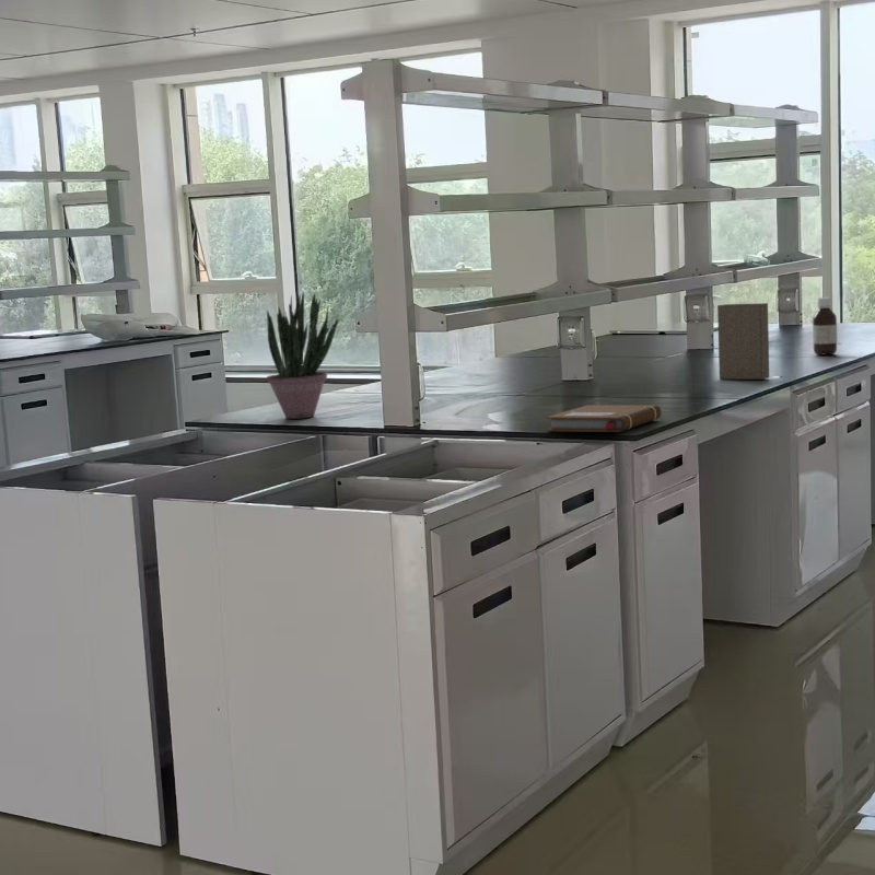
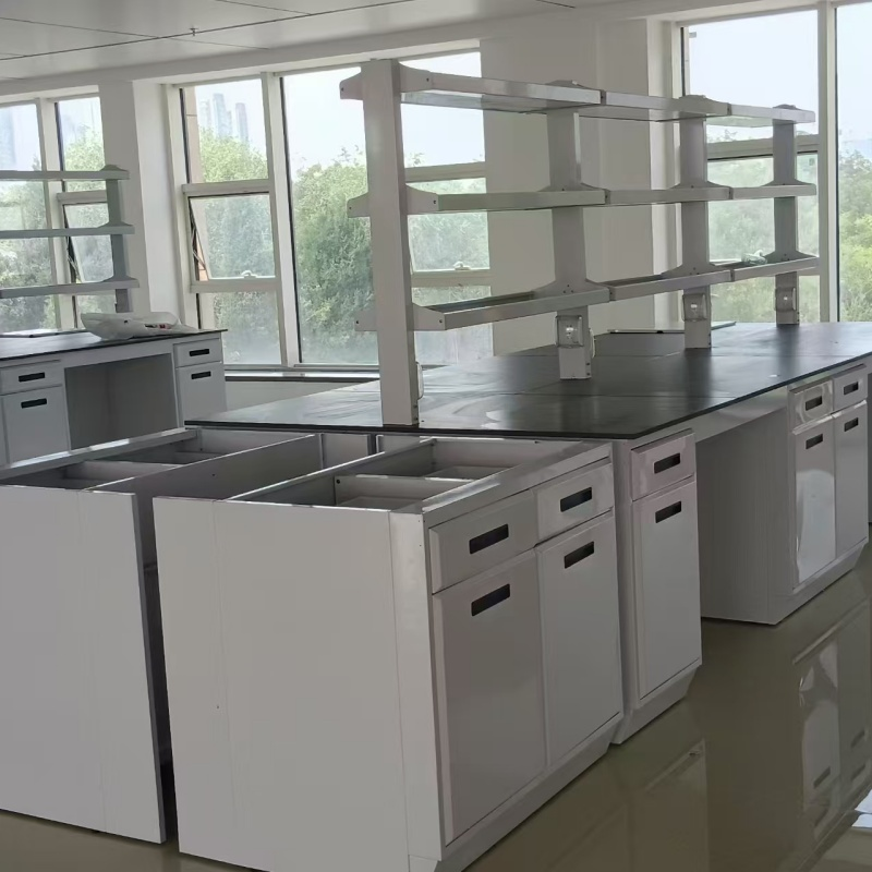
- book [716,302,770,381]
- potted plant [266,291,339,420]
- bottle [812,296,838,355]
- notebook [546,404,662,433]
